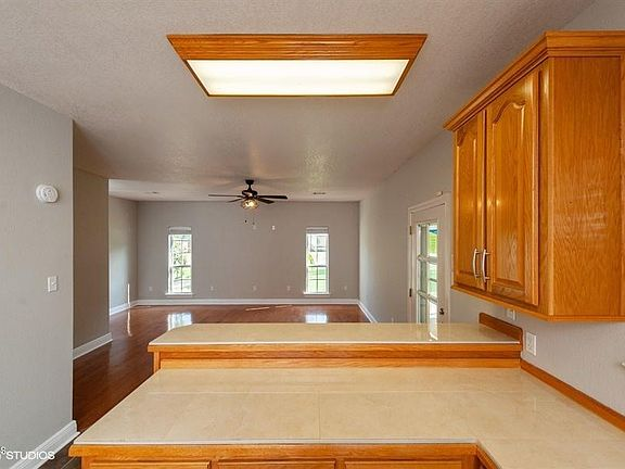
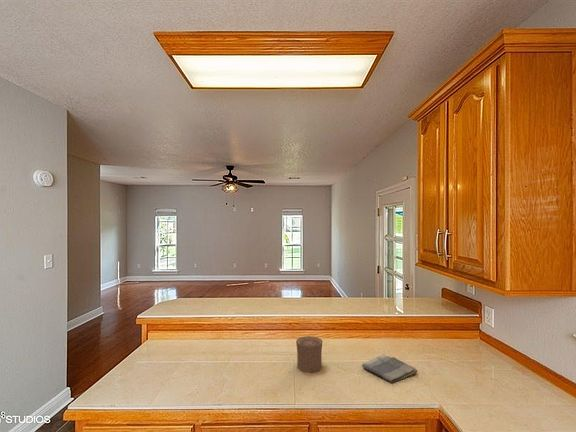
+ dish towel [361,353,418,384]
+ cup [295,335,324,373]
